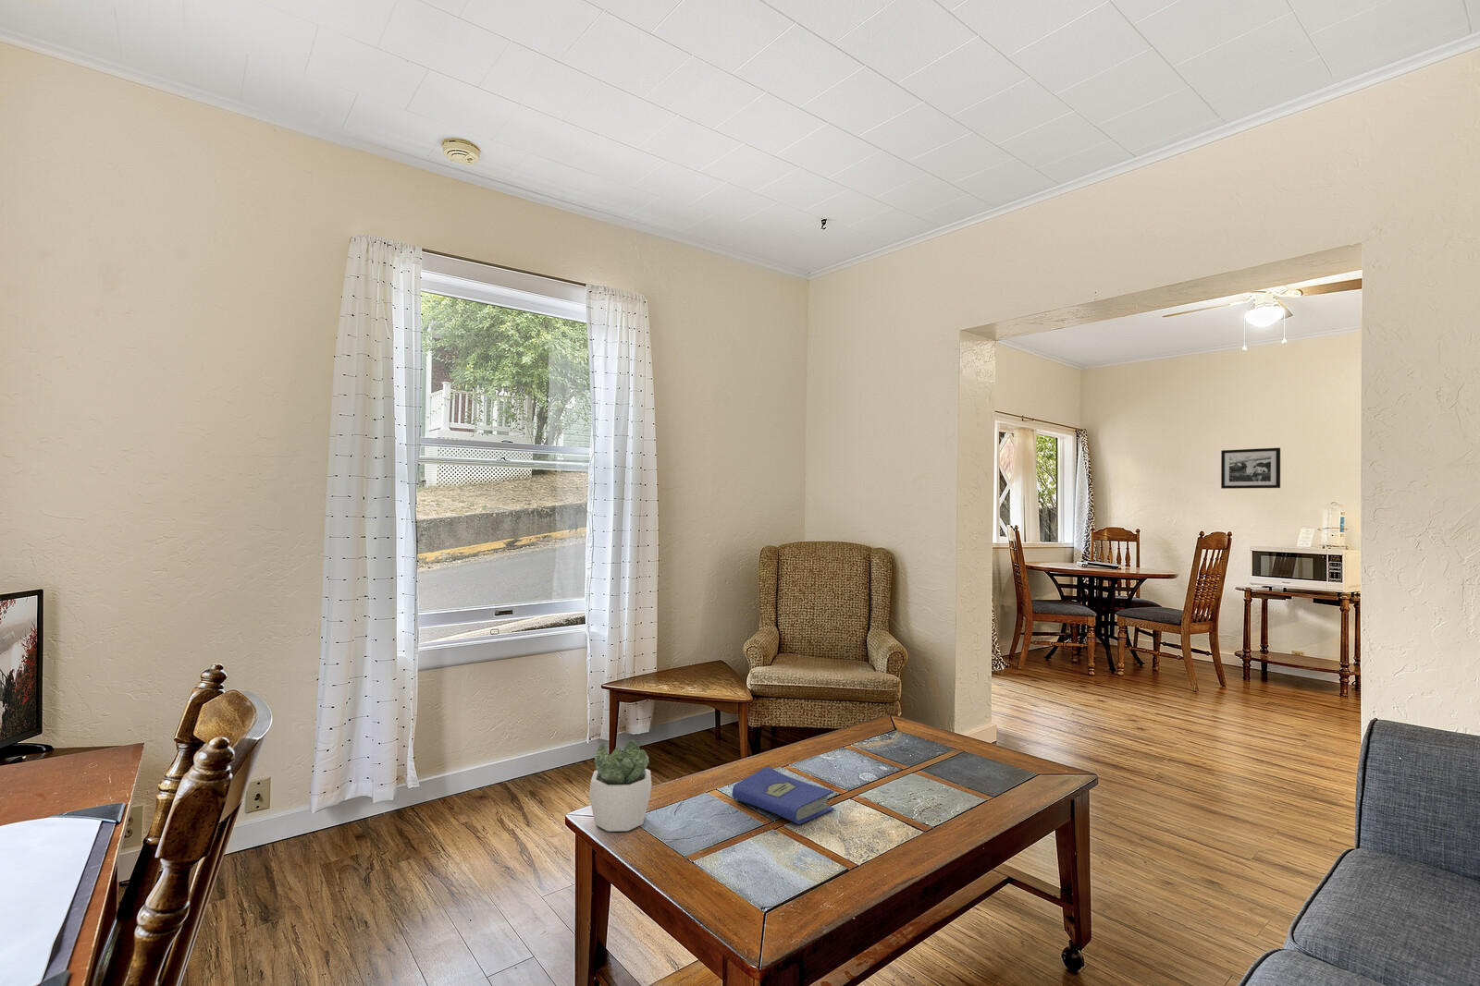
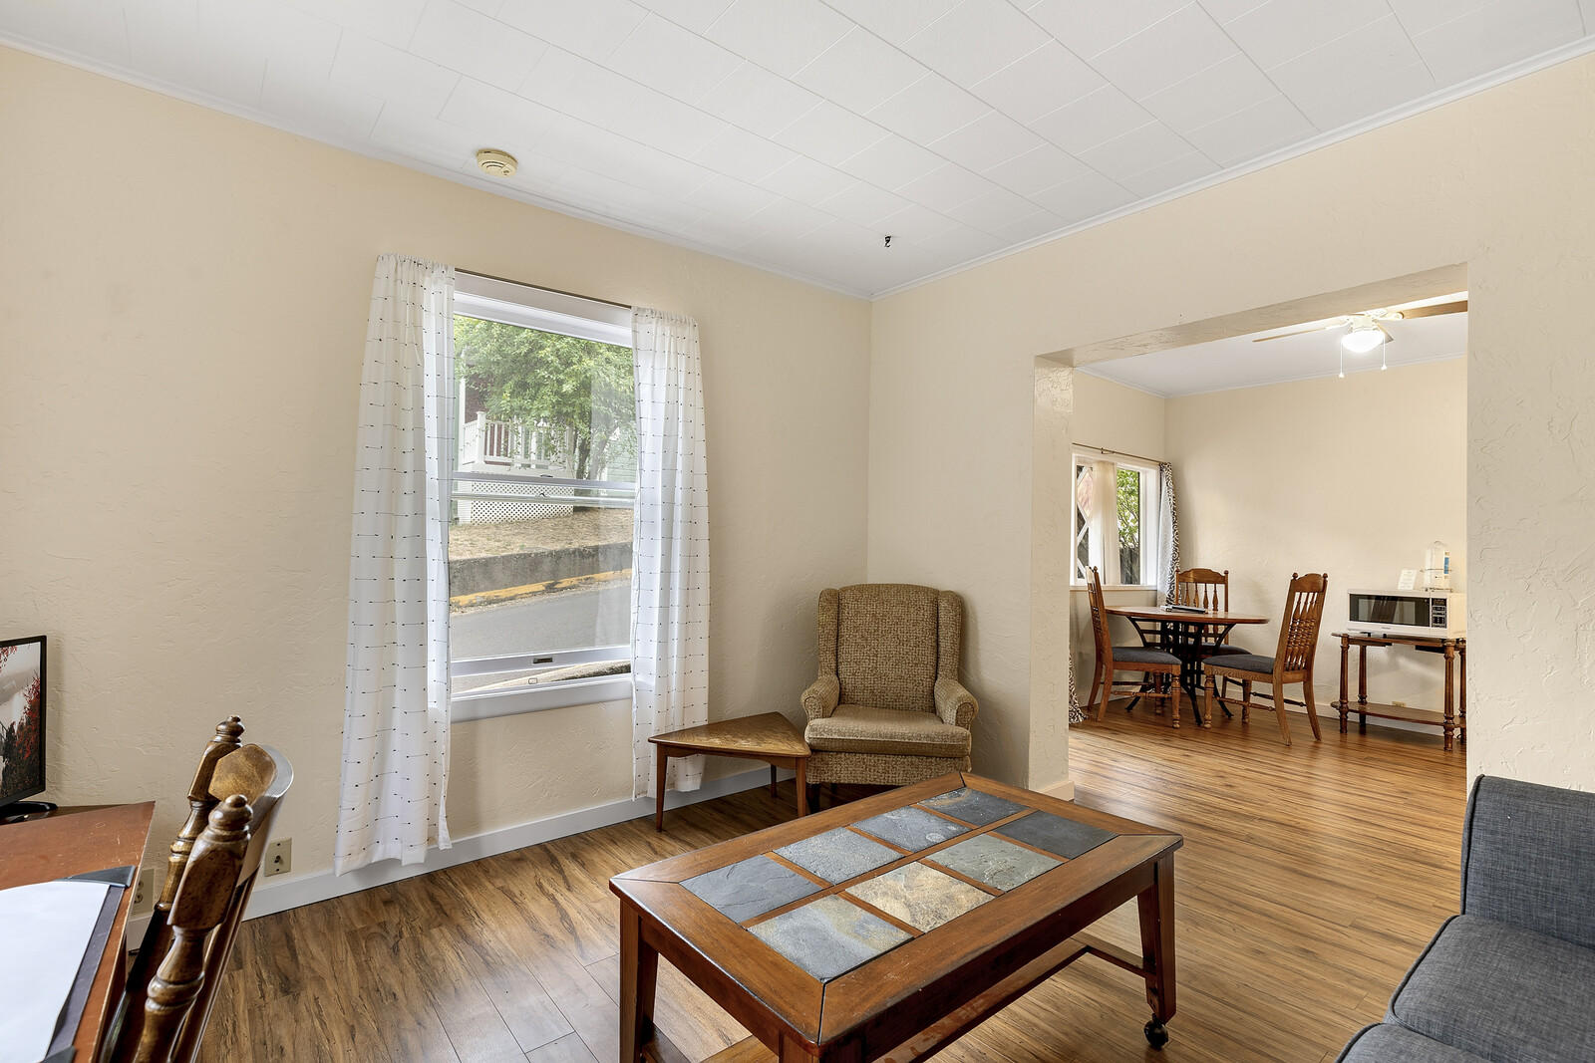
- hardcover book [731,766,836,825]
- picture frame [1220,447,1281,490]
- succulent plant [588,740,652,833]
